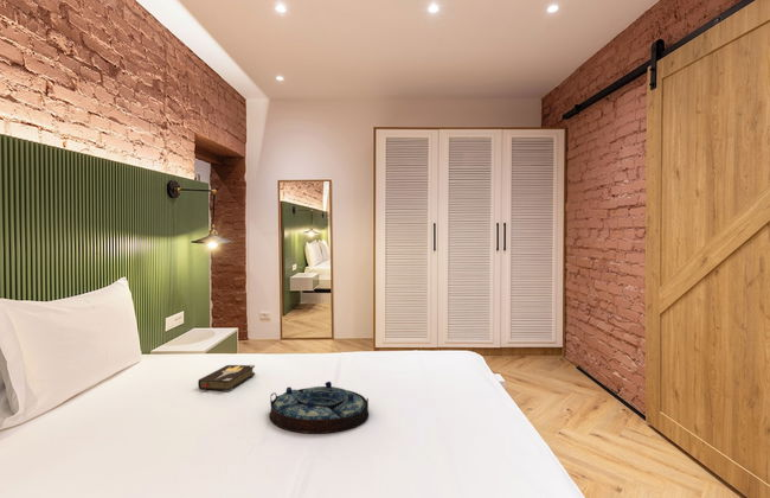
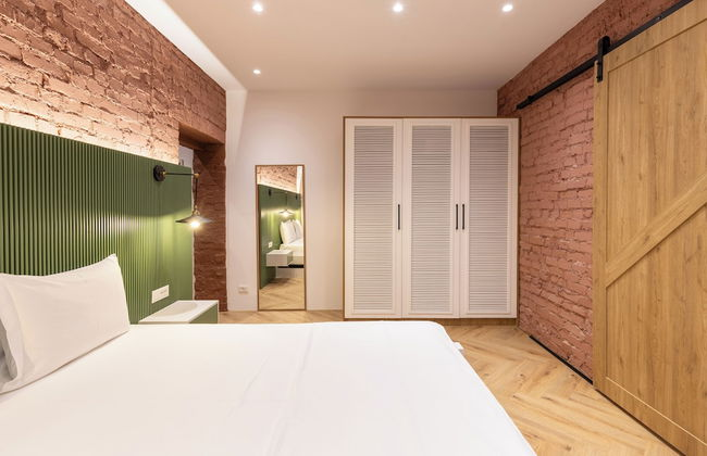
- hardback book [197,364,256,392]
- serving tray [268,381,370,435]
